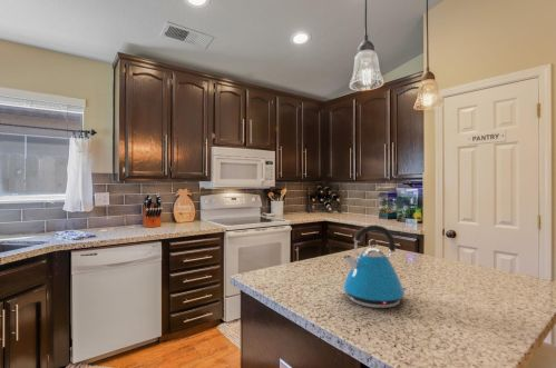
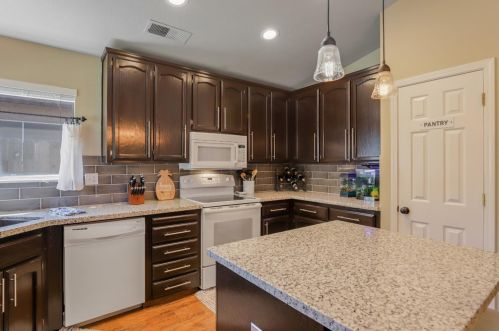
- kettle [342,223,408,309]
